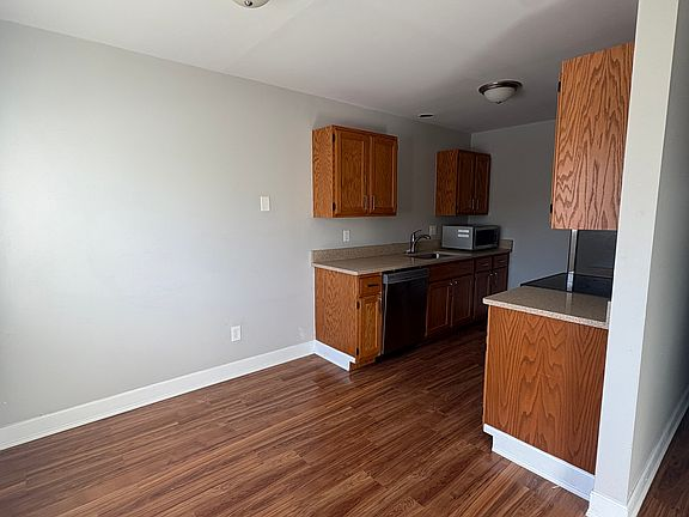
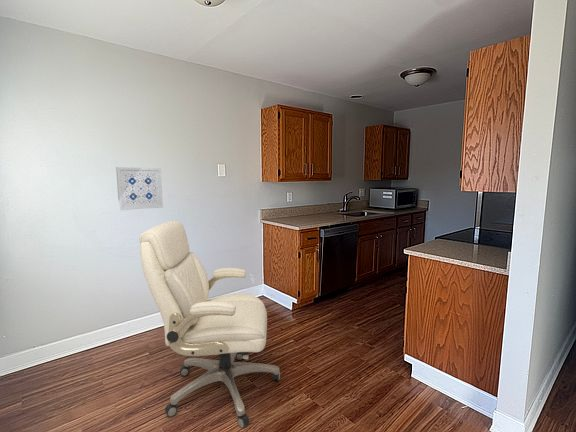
+ chair [139,220,281,430]
+ wall art [115,166,164,211]
